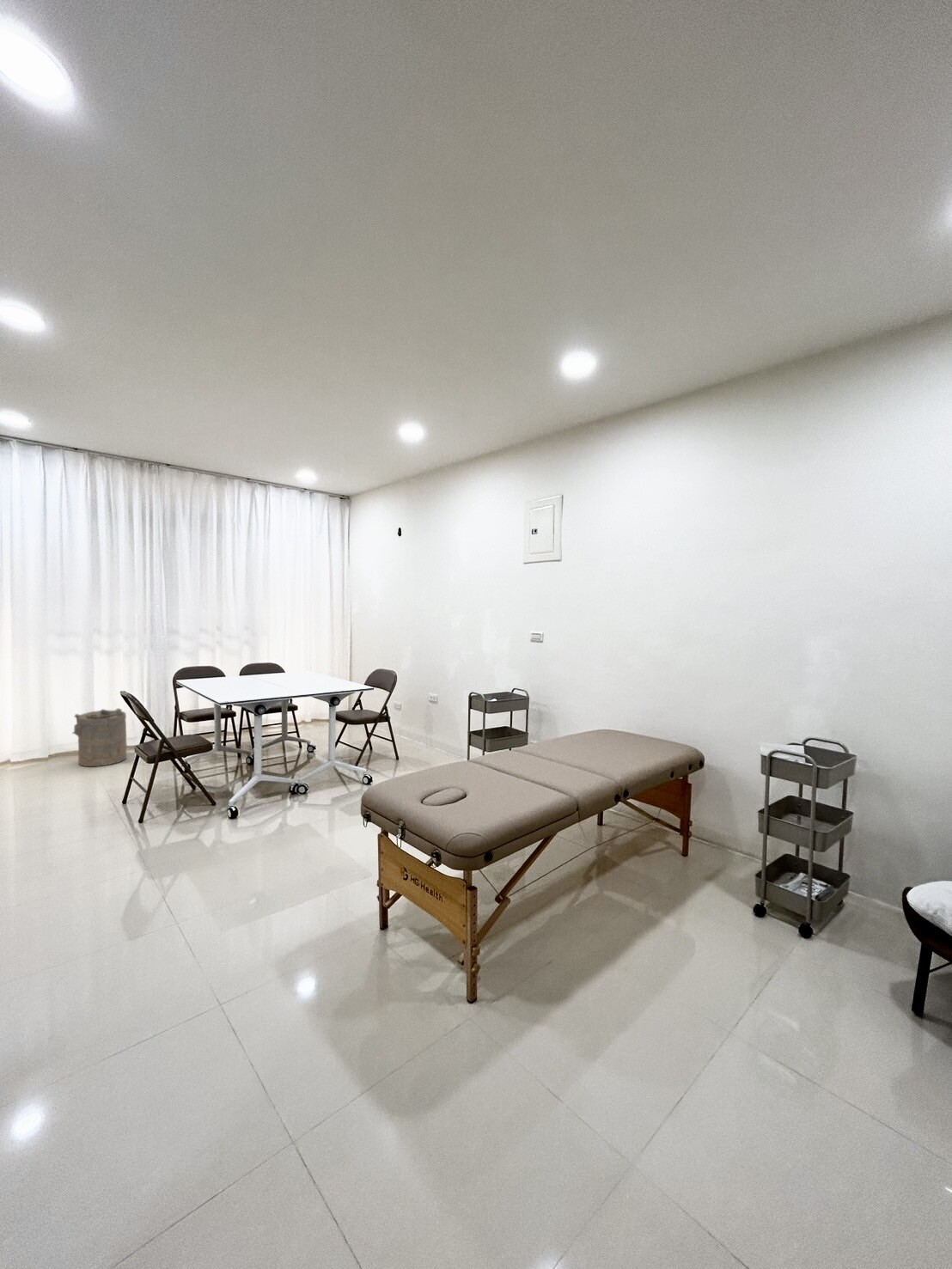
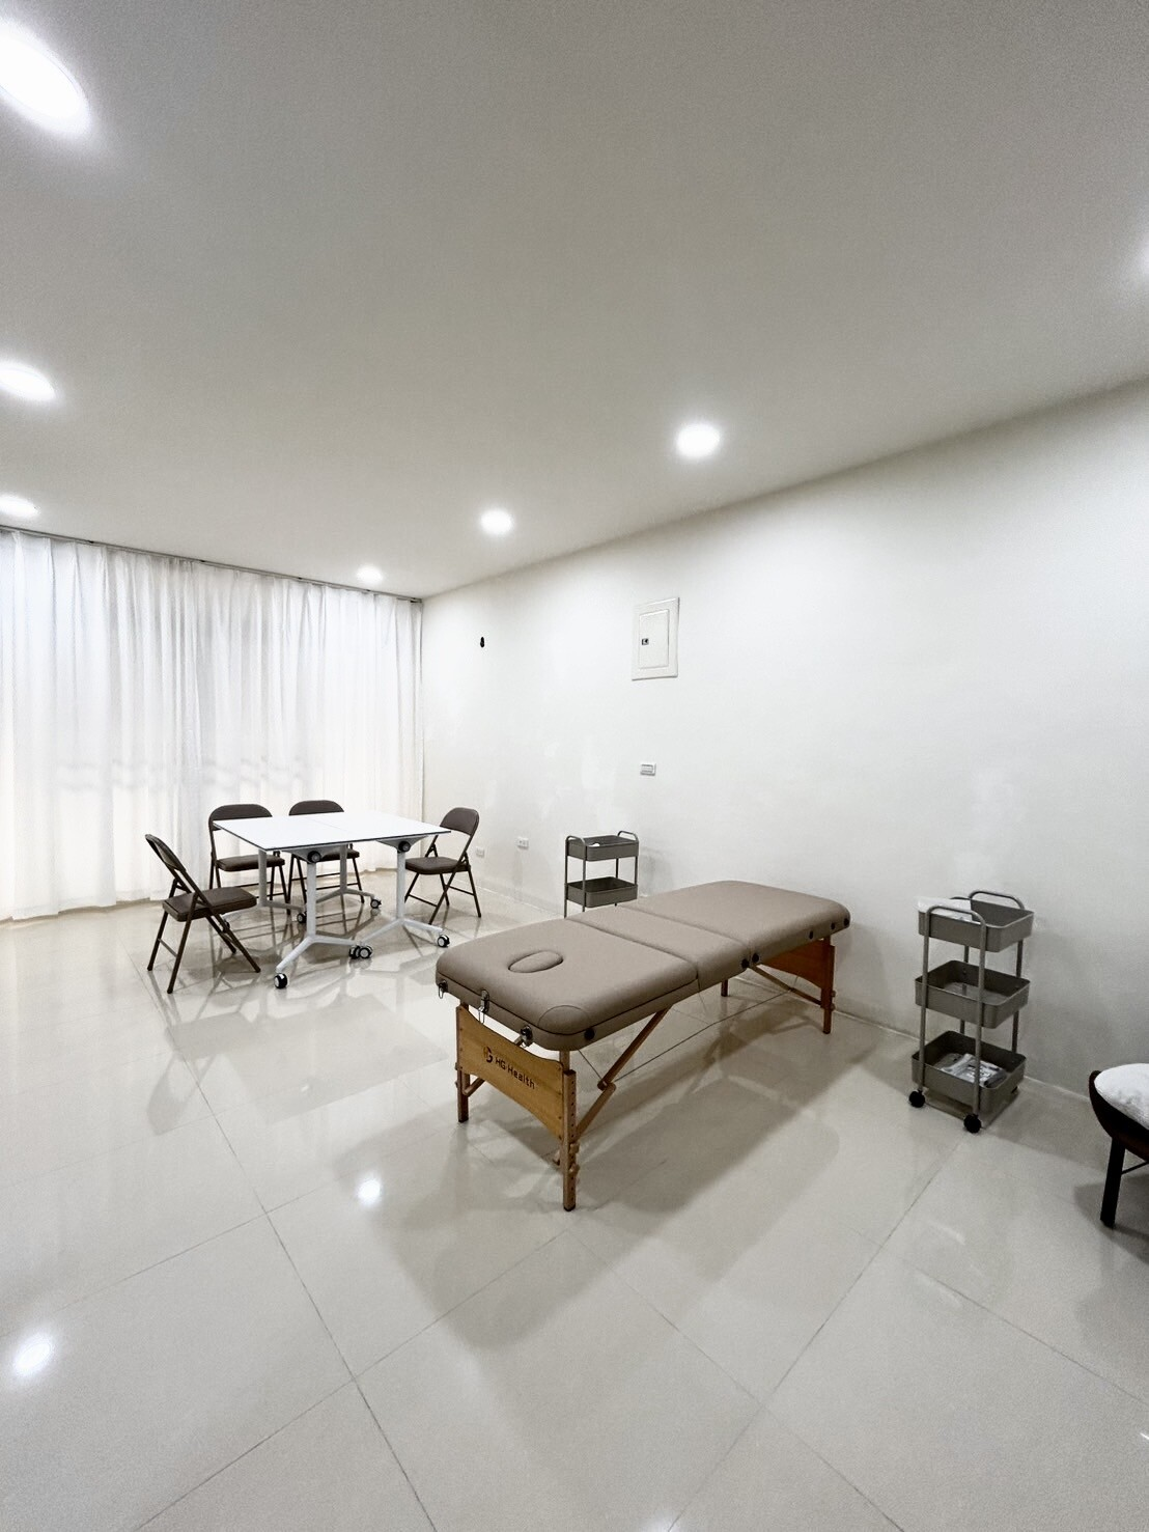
- laundry hamper [71,707,128,767]
